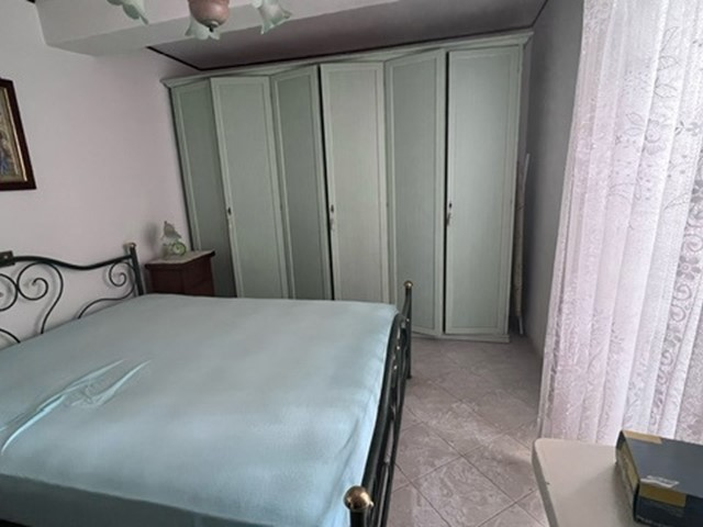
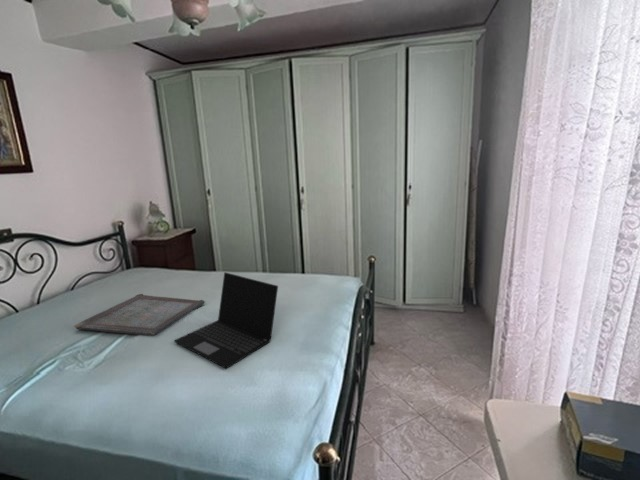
+ serving tray [73,293,206,337]
+ laptop [173,271,279,370]
